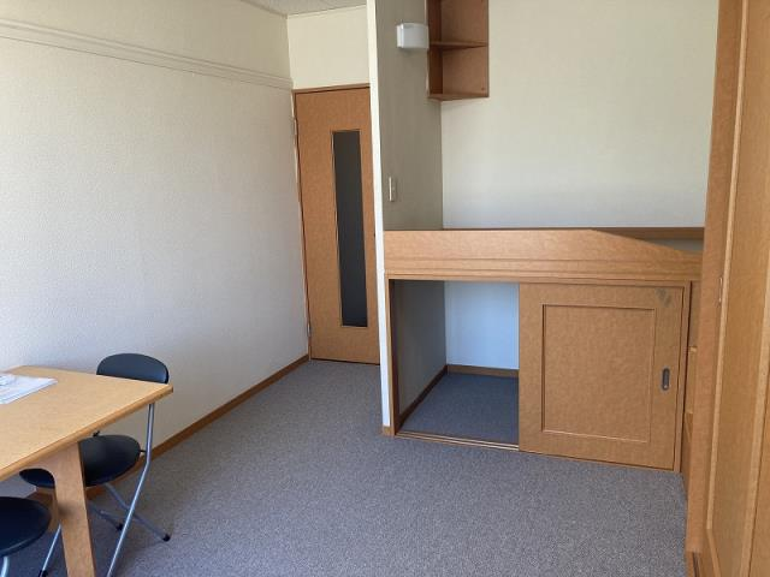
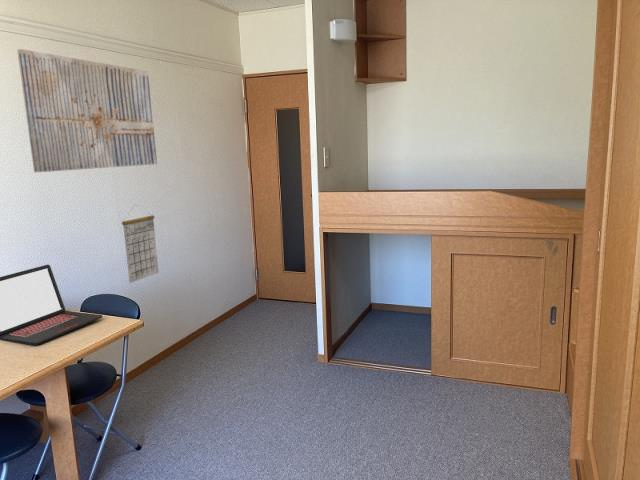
+ laptop [0,264,103,346]
+ wall art [16,48,158,173]
+ calendar [121,203,160,284]
